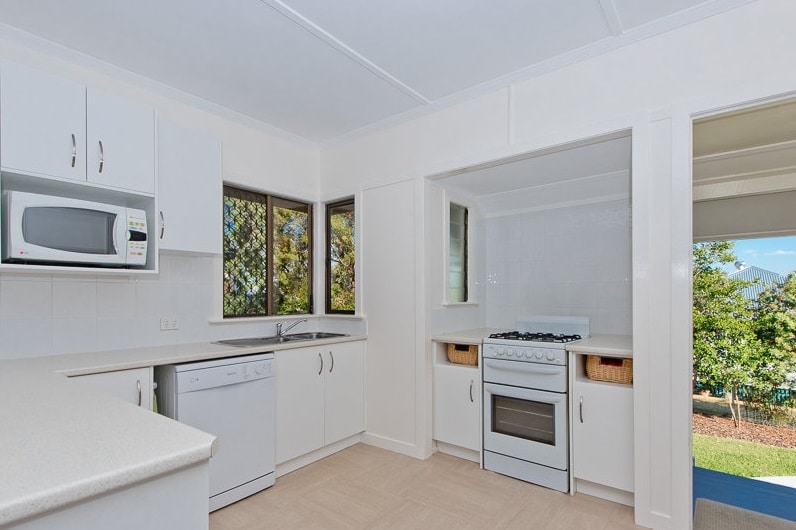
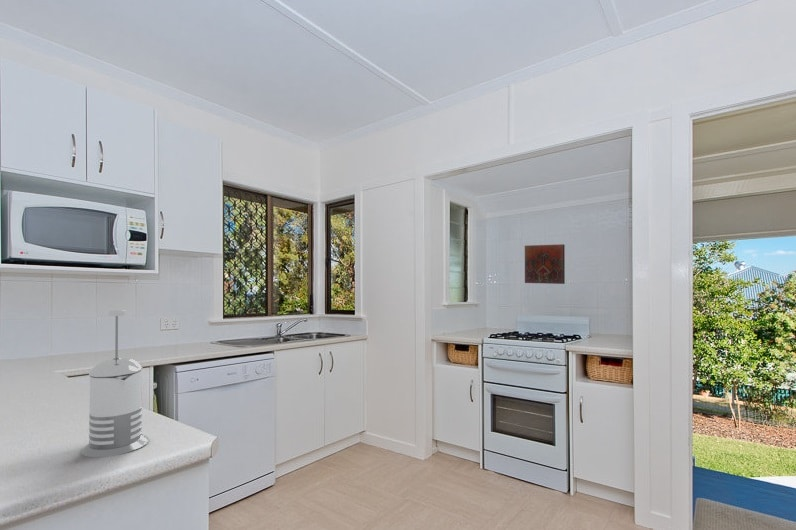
+ french press [80,309,150,458]
+ decorative tile [524,243,566,285]
